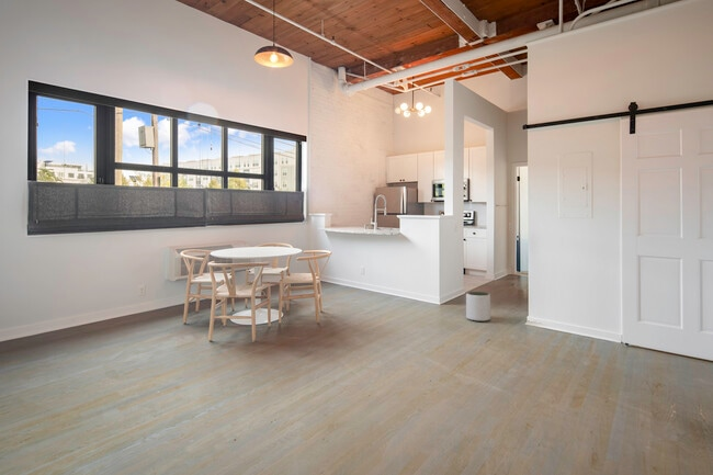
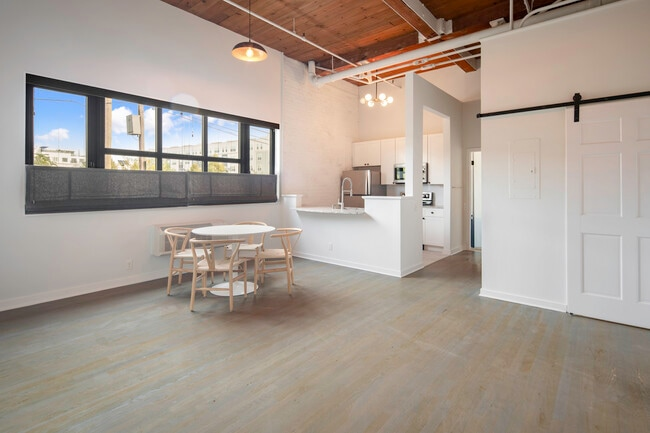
- plant pot [465,291,491,323]
